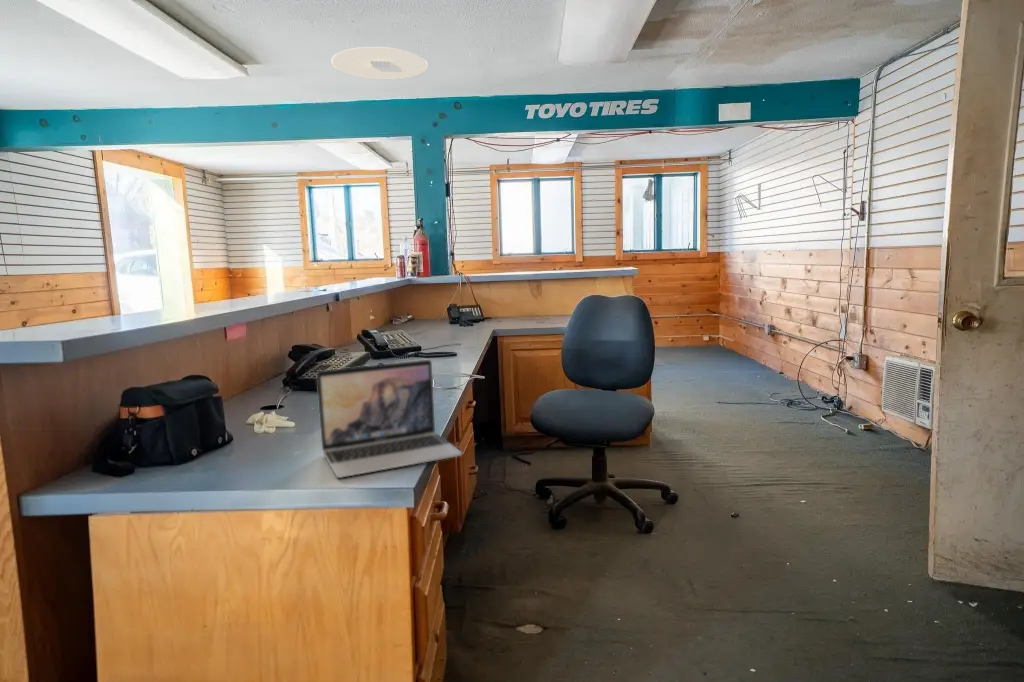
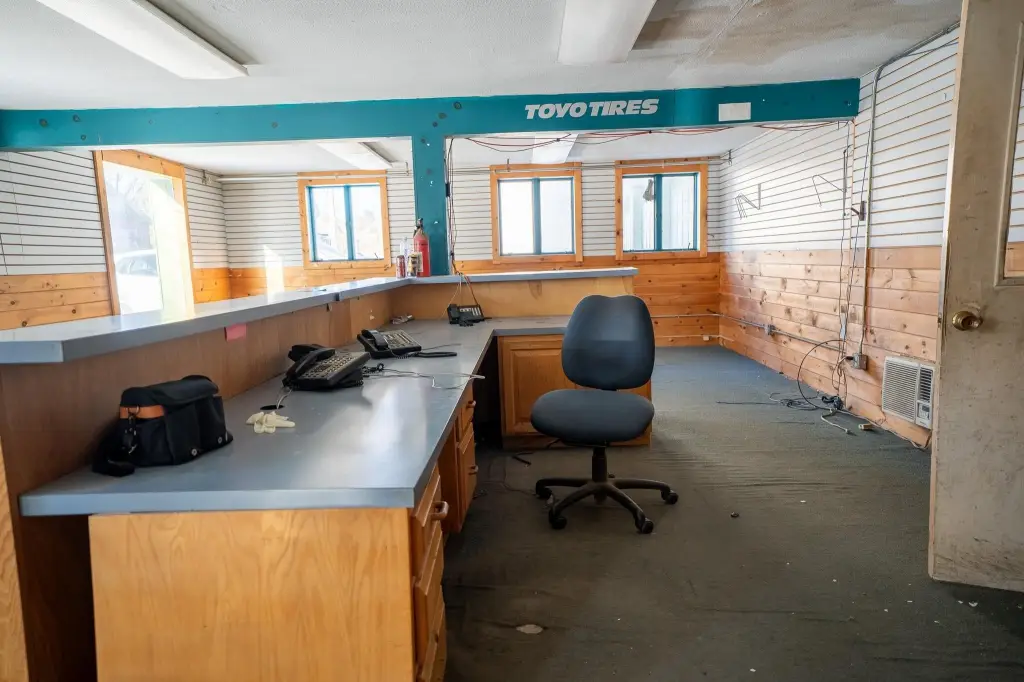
- laptop [316,359,463,479]
- ceiling light [330,46,429,81]
